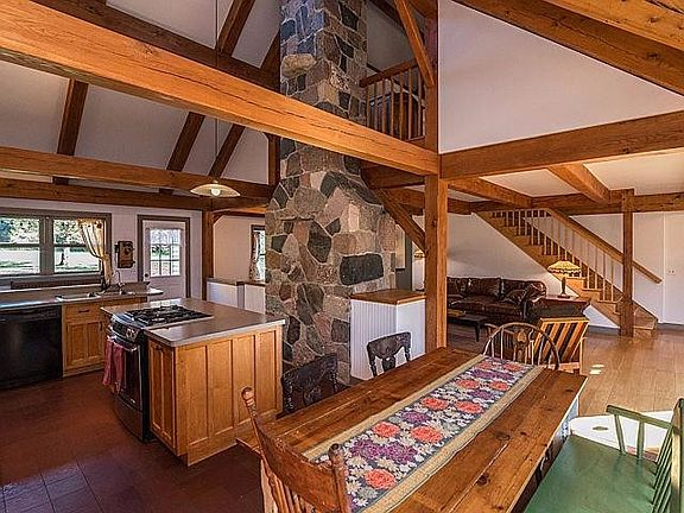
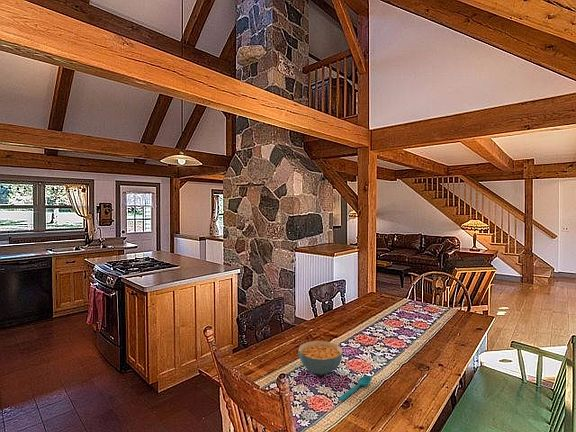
+ cereal bowl [297,340,344,376]
+ spoon [337,375,372,402]
